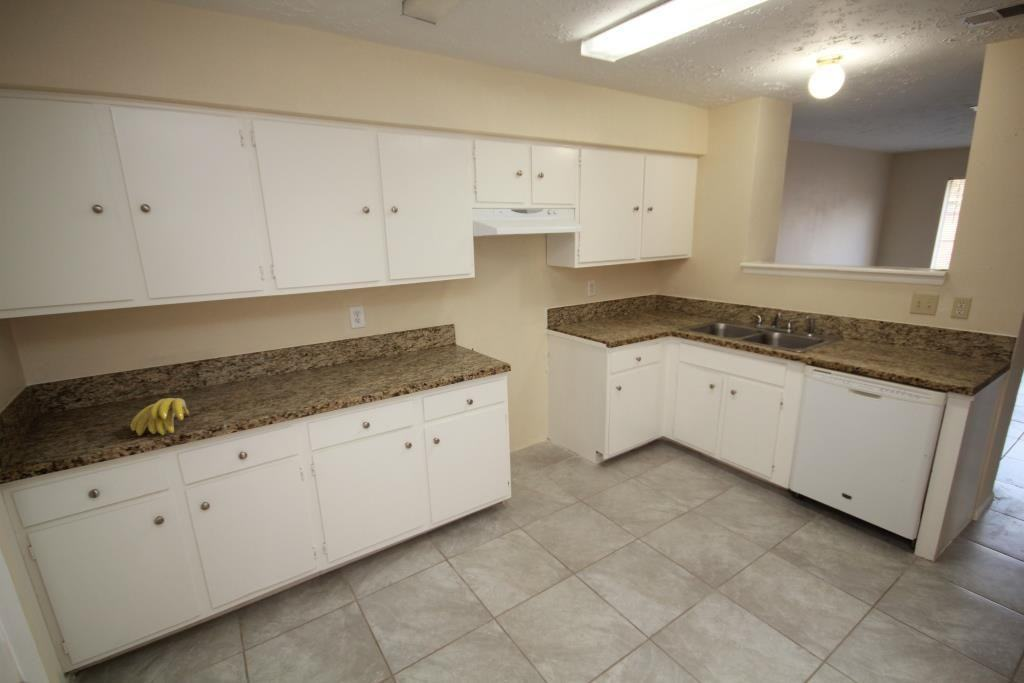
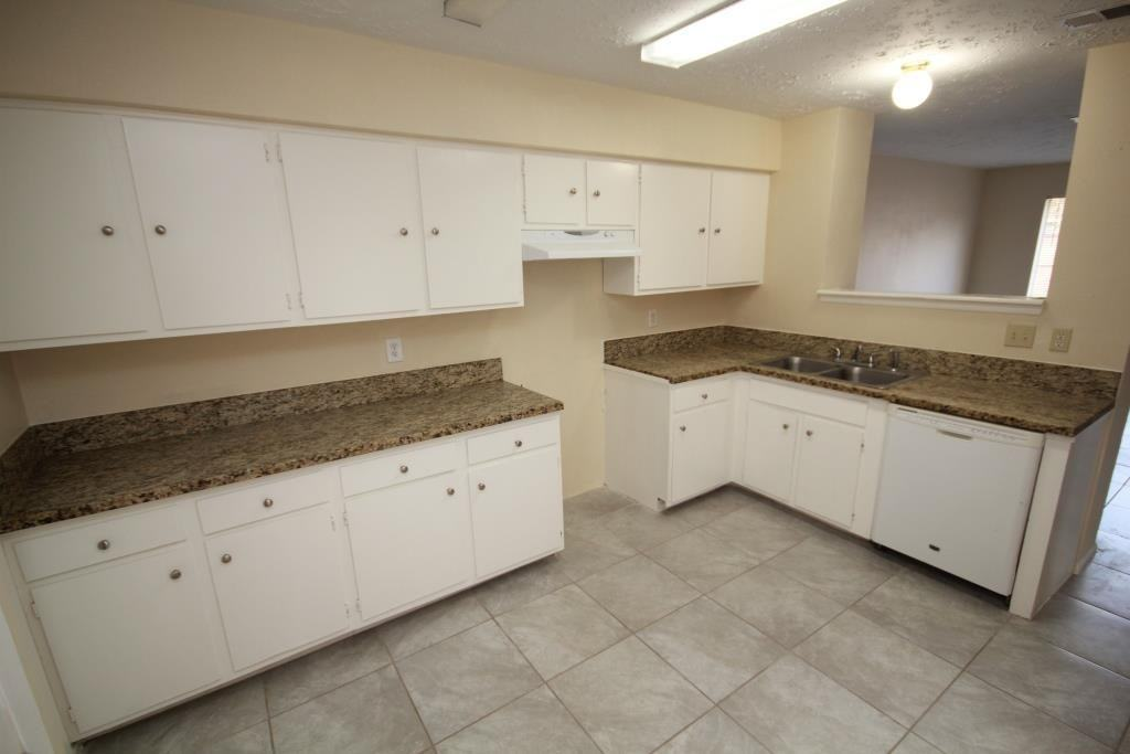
- banana [130,397,191,436]
